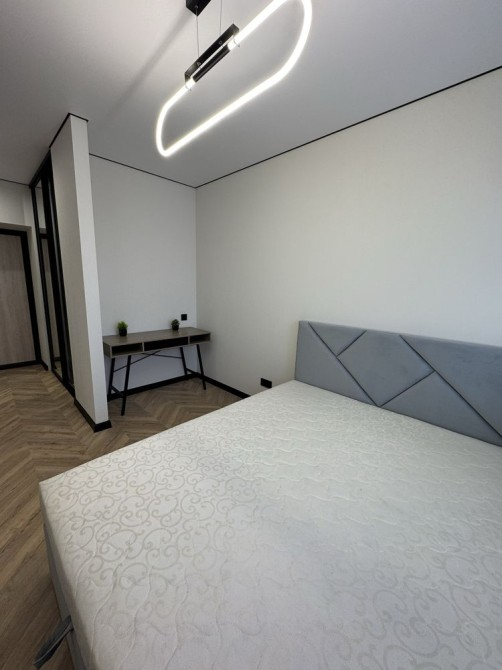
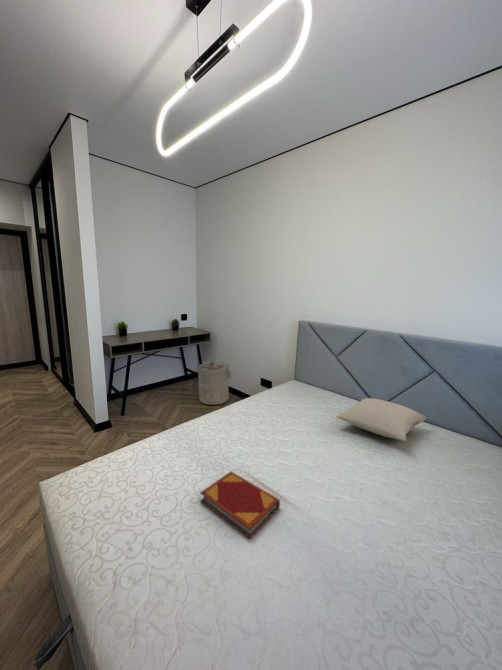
+ laundry hamper [197,360,236,406]
+ hardback book [199,470,281,539]
+ pillow [335,397,427,442]
